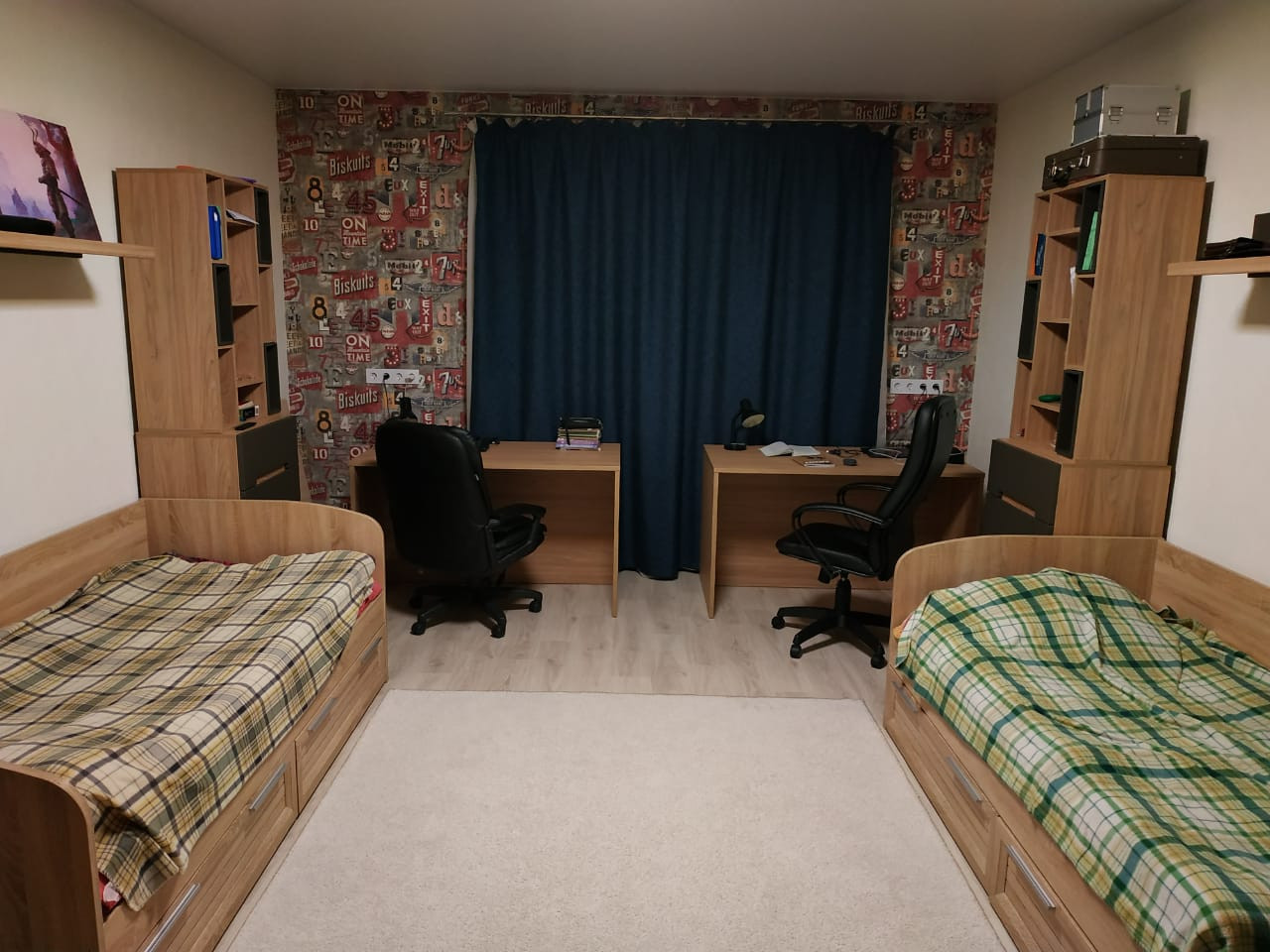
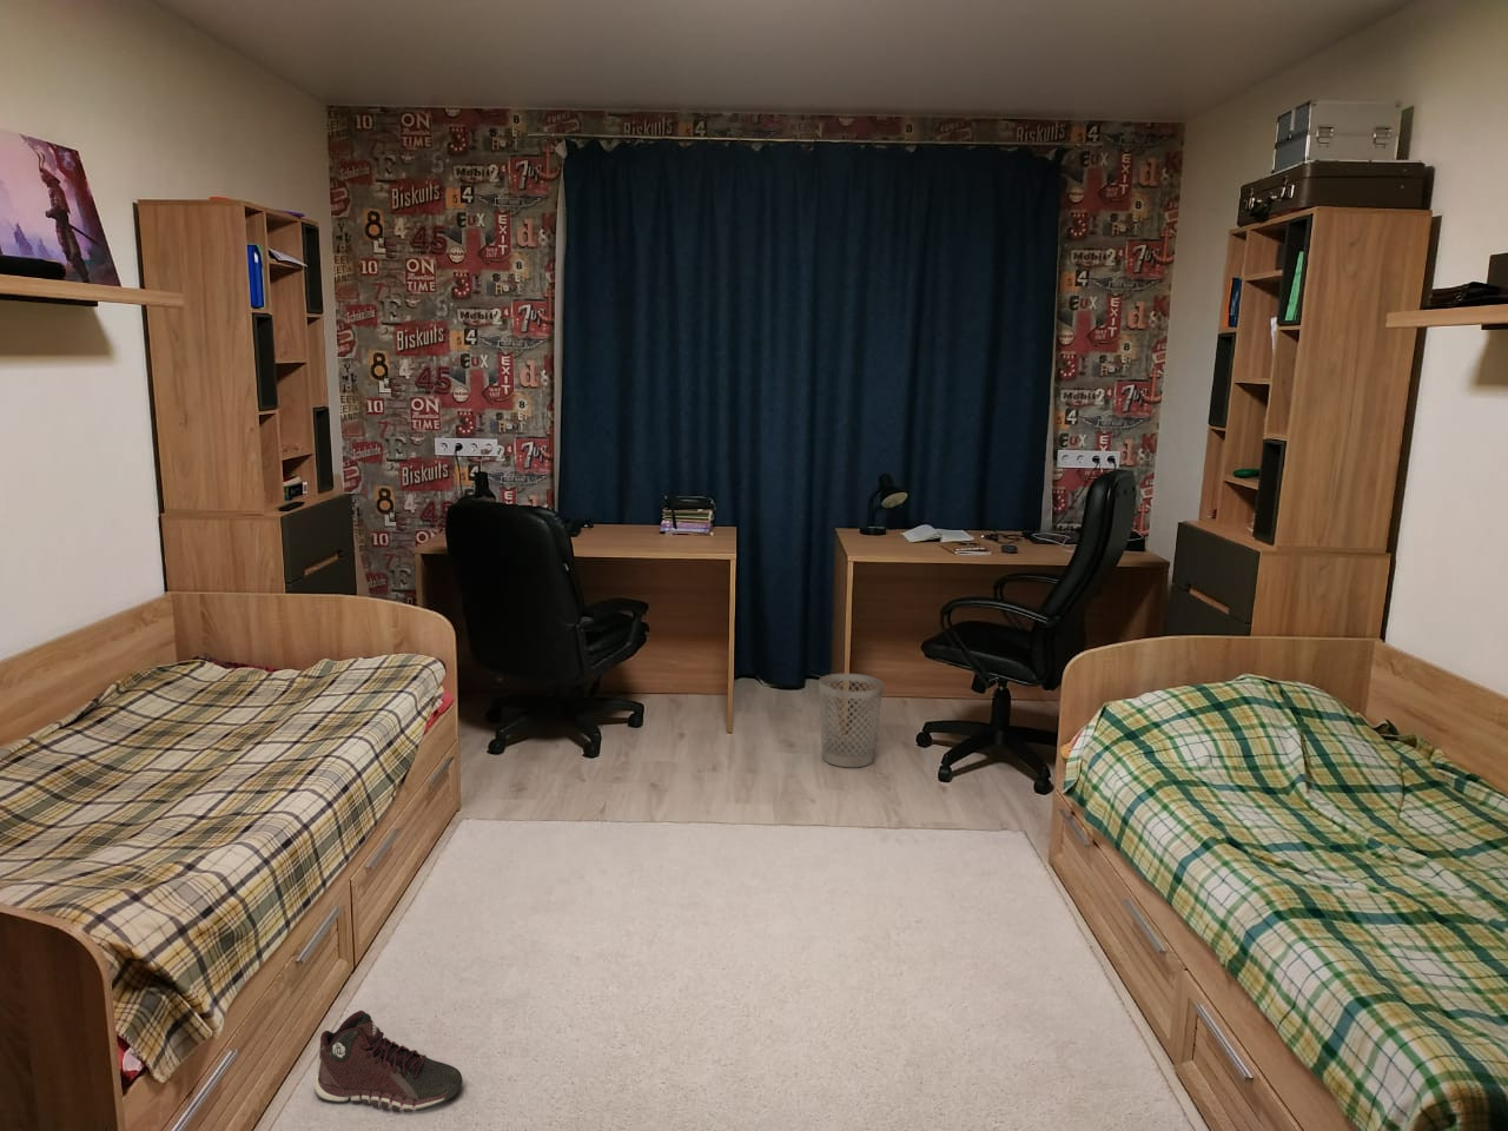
+ sneaker [312,1010,464,1113]
+ wastebasket [818,672,885,769]
